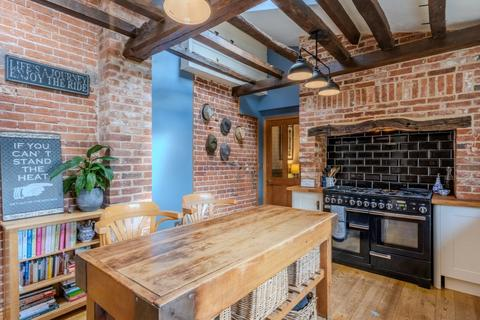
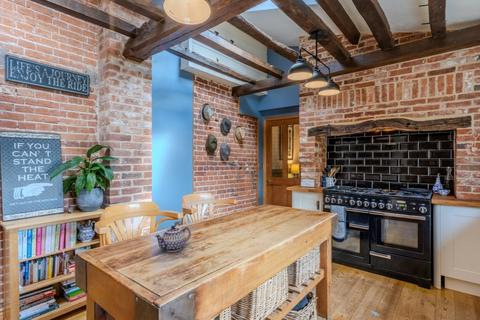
+ teapot [154,225,192,253]
